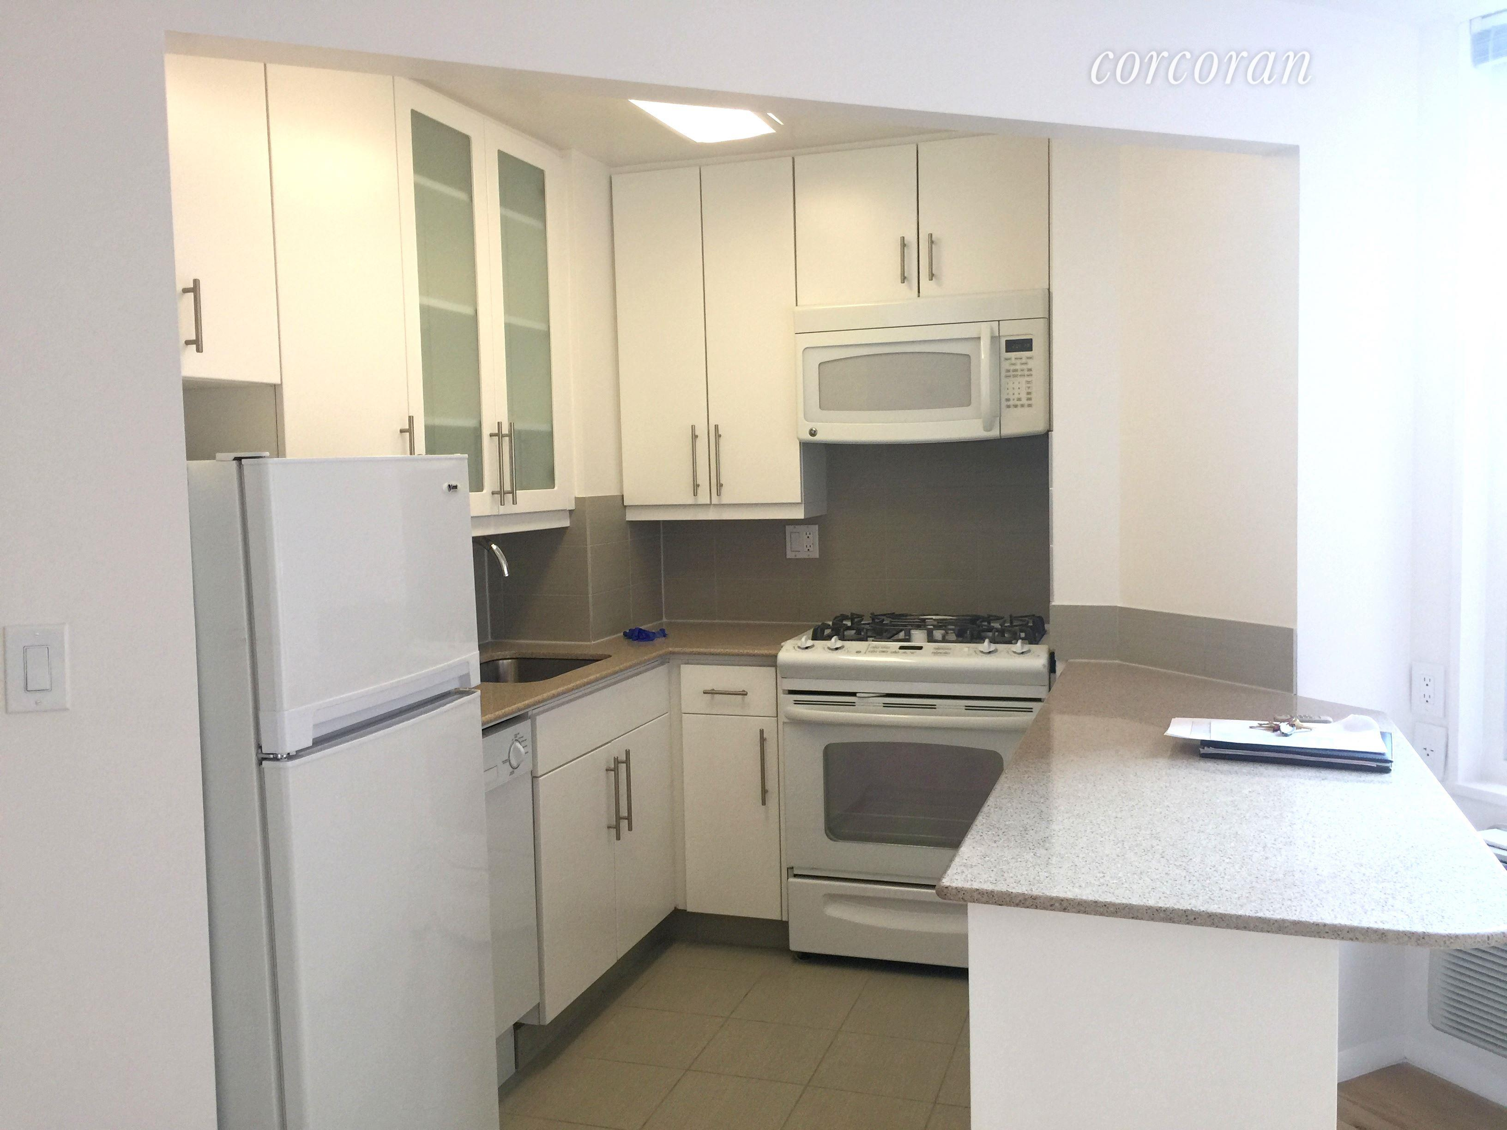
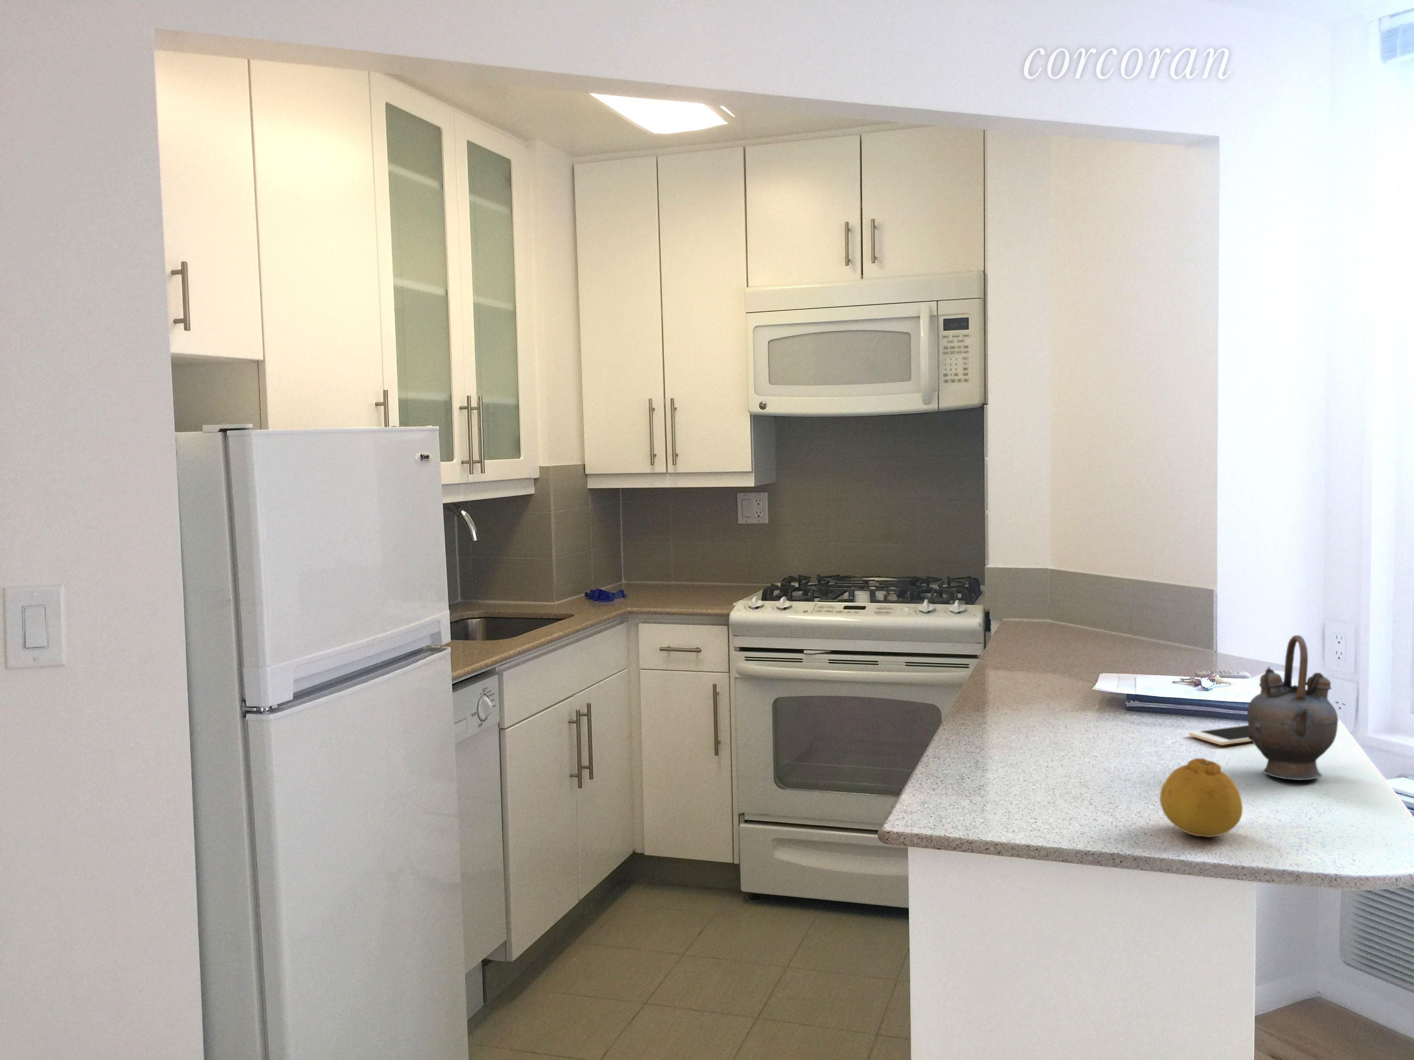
+ cell phone [1189,725,1251,746]
+ teapot [1247,635,1338,781]
+ fruit [1160,758,1243,837]
